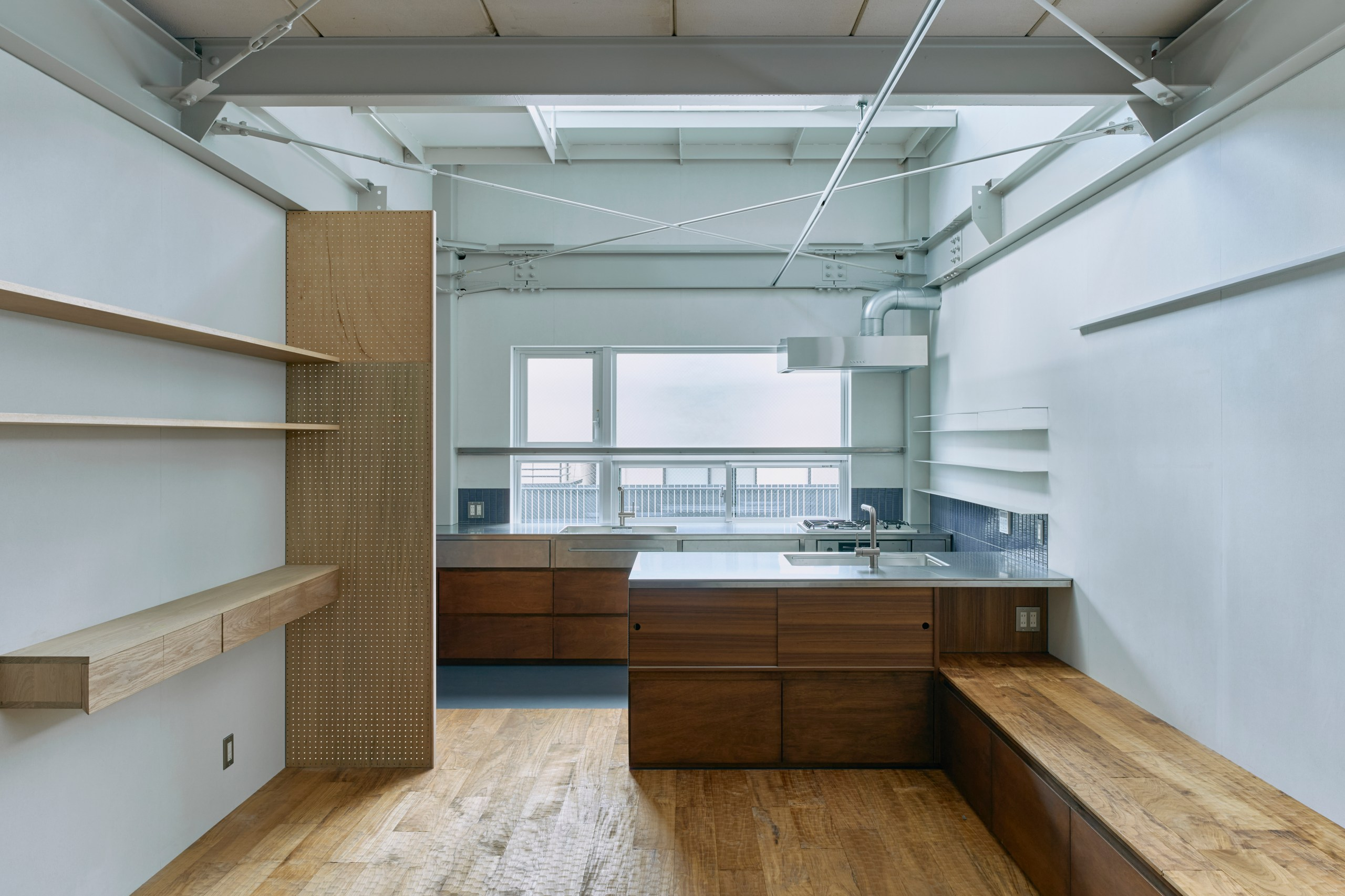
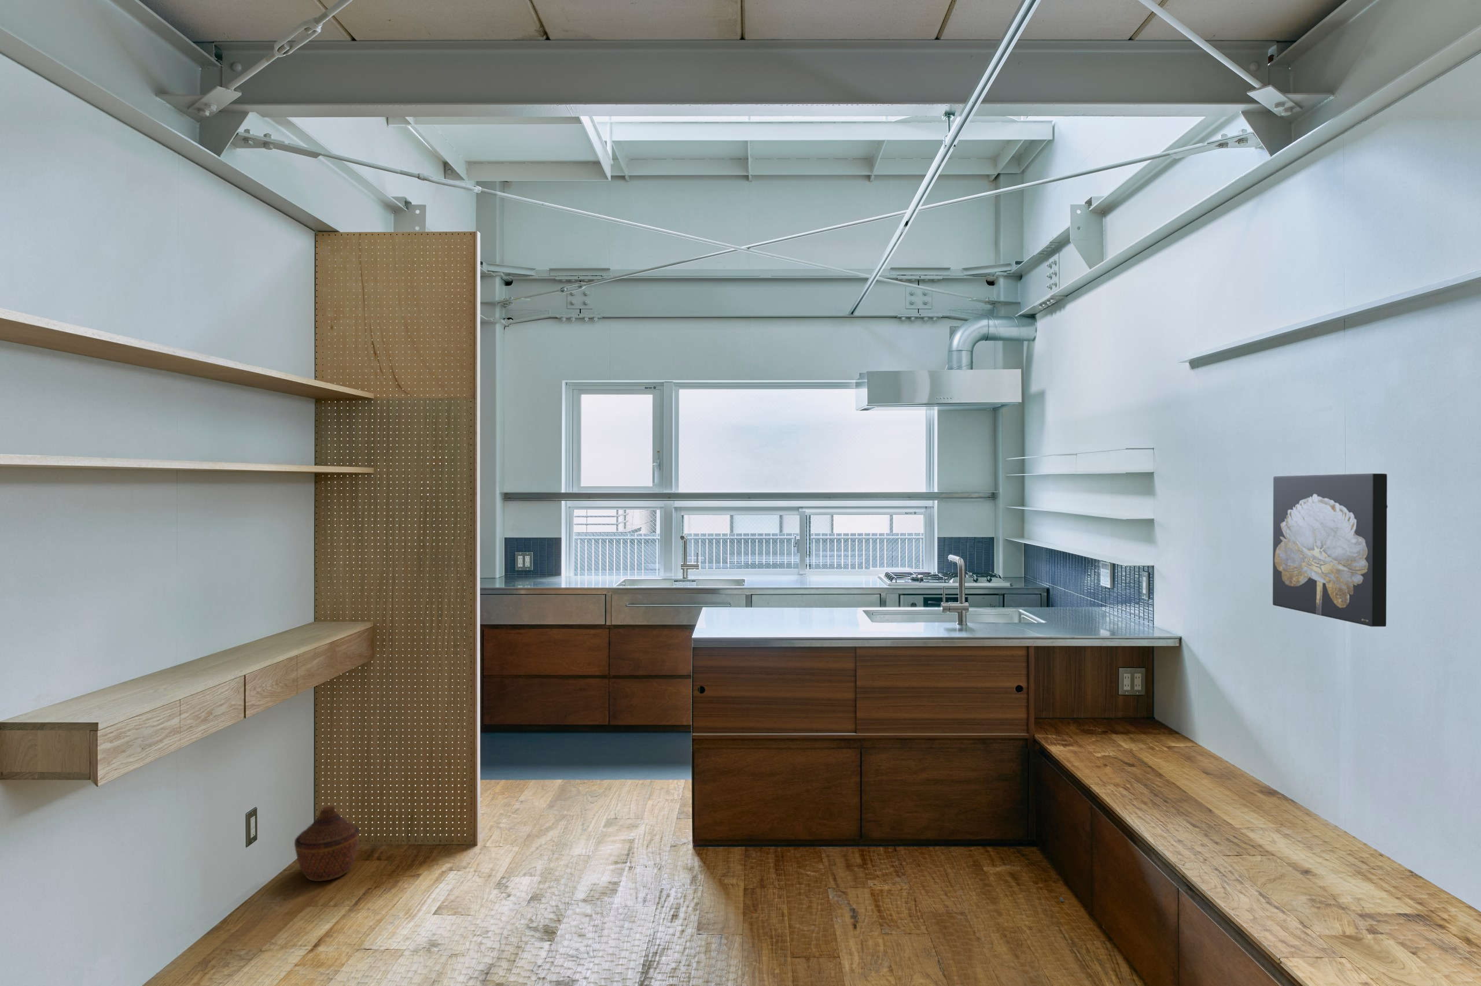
+ woven basket [294,806,360,881]
+ wall art [1272,473,1389,627]
